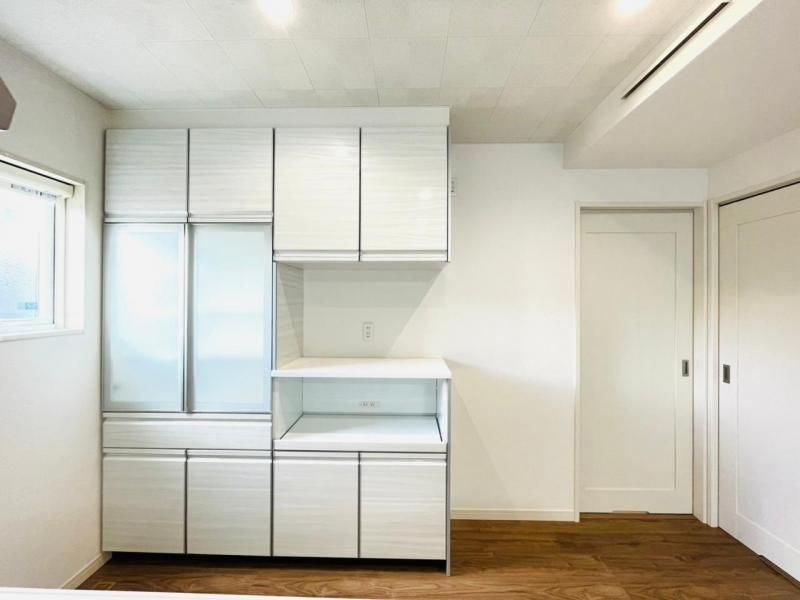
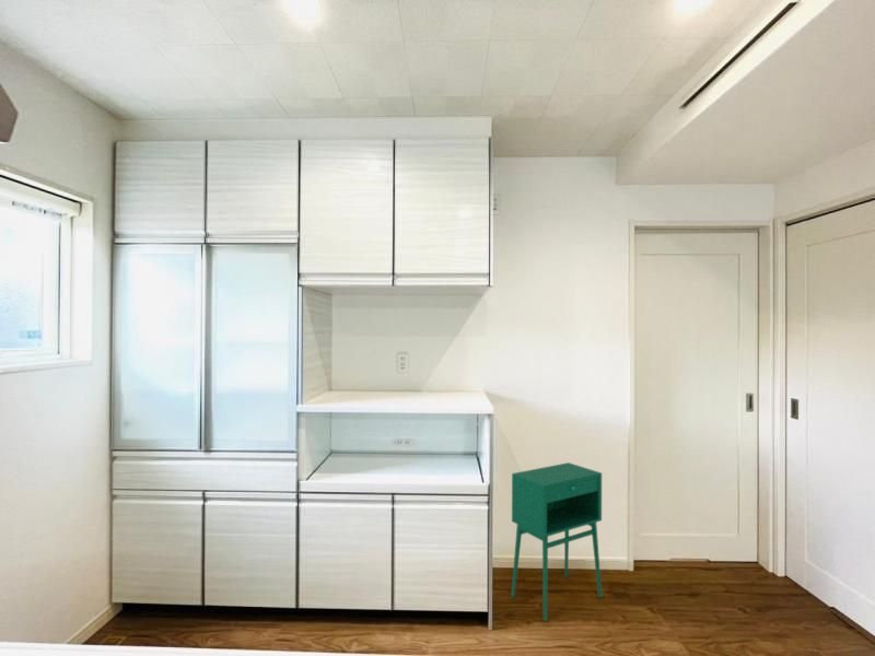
+ storage cabinet [510,461,603,622]
